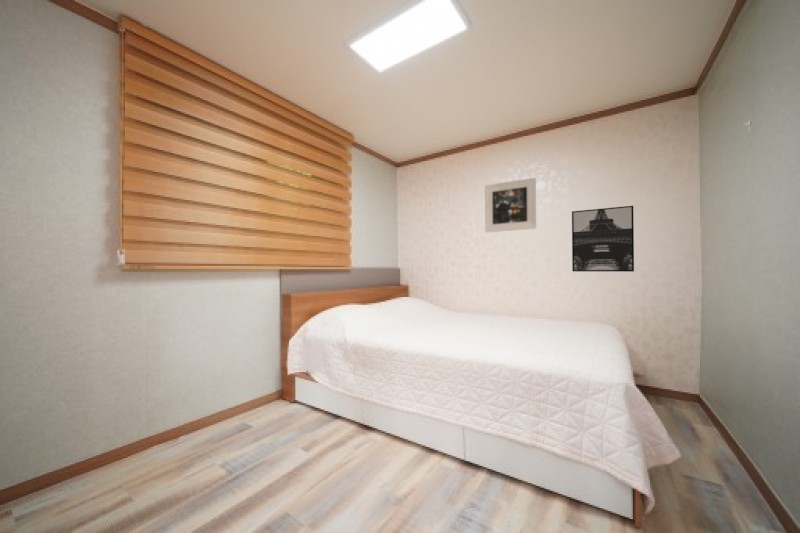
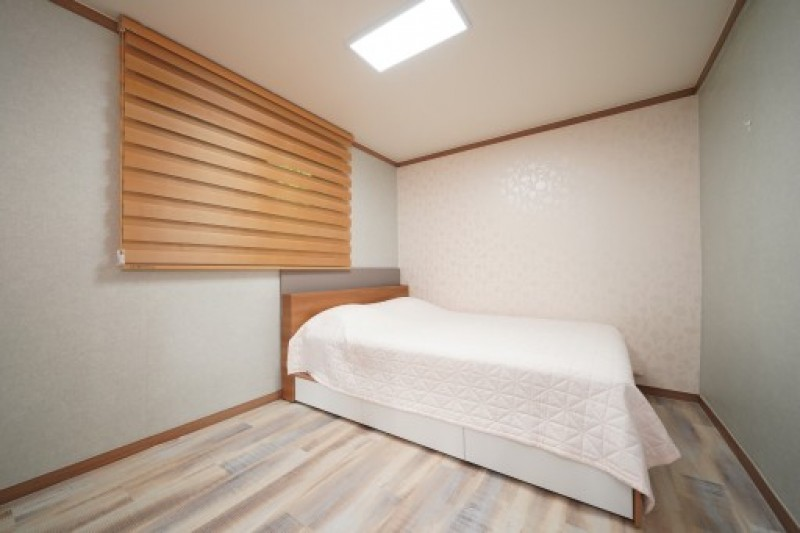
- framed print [484,177,537,234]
- wall art [571,205,635,273]
